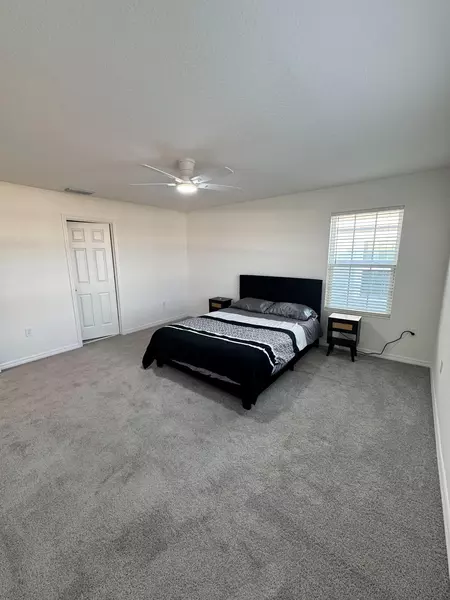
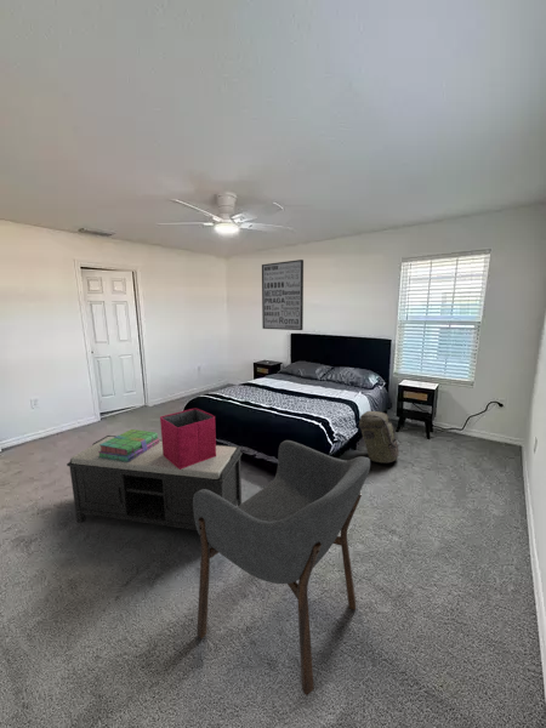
+ backpack [358,410,402,463]
+ wall art [261,258,305,331]
+ bench [66,434,243,531]
+ armchair [193,439,371,696]
+ stack of books [98,428,160,462]
+ storage bin [159,408,217,470]
